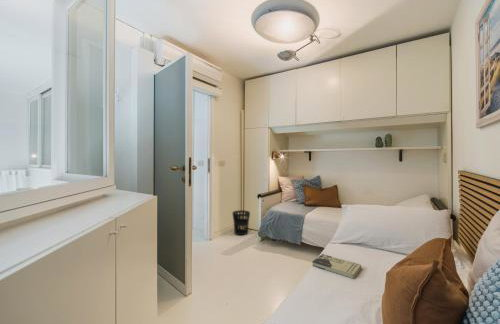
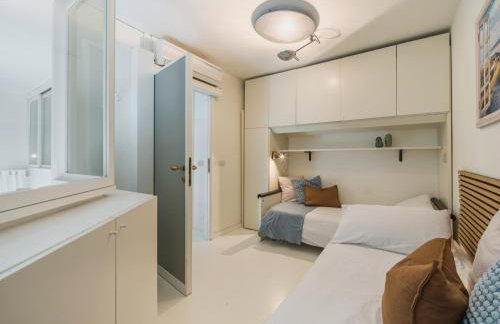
- wastebasket [231,209,251,236]
- book [311,253,362,279]
